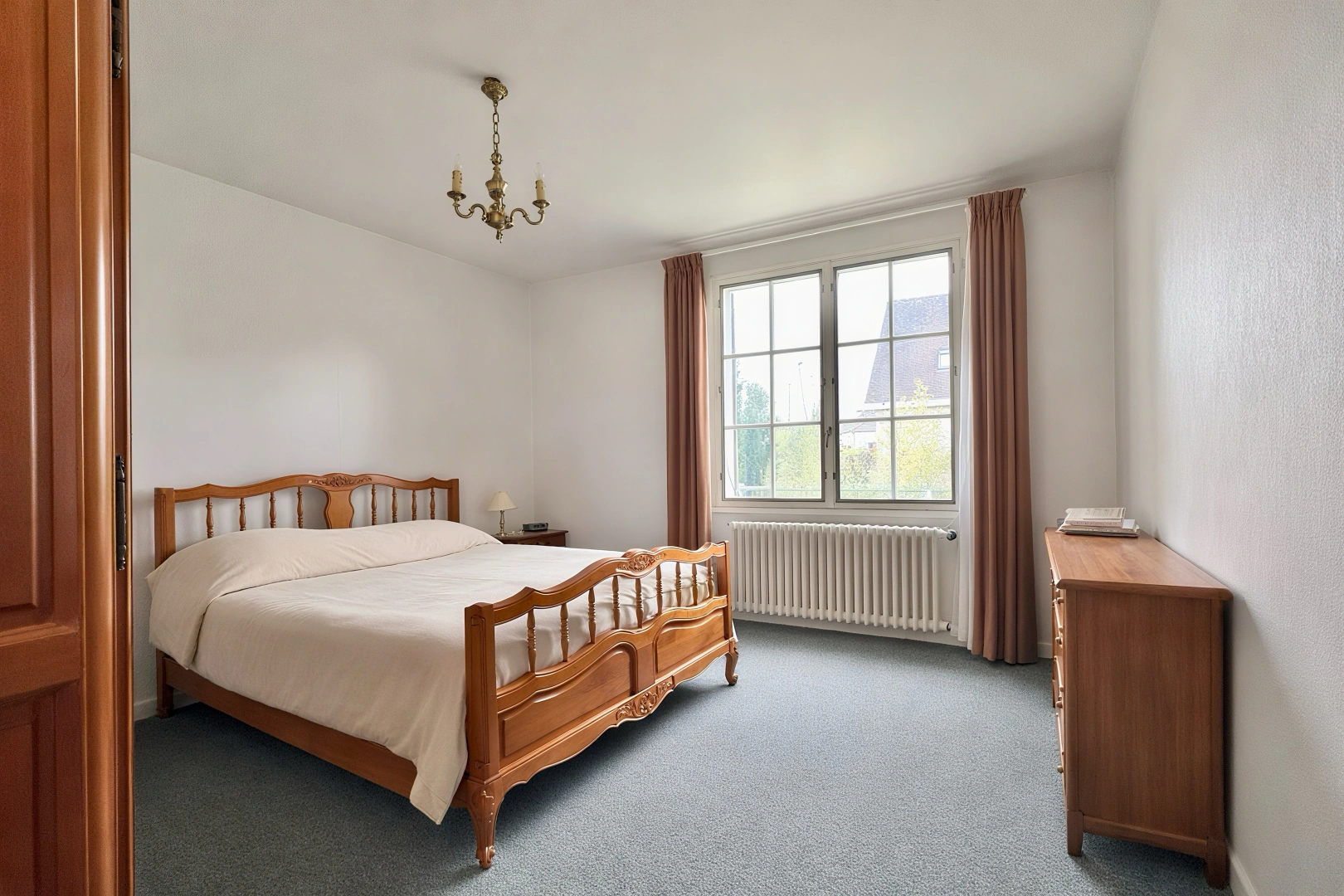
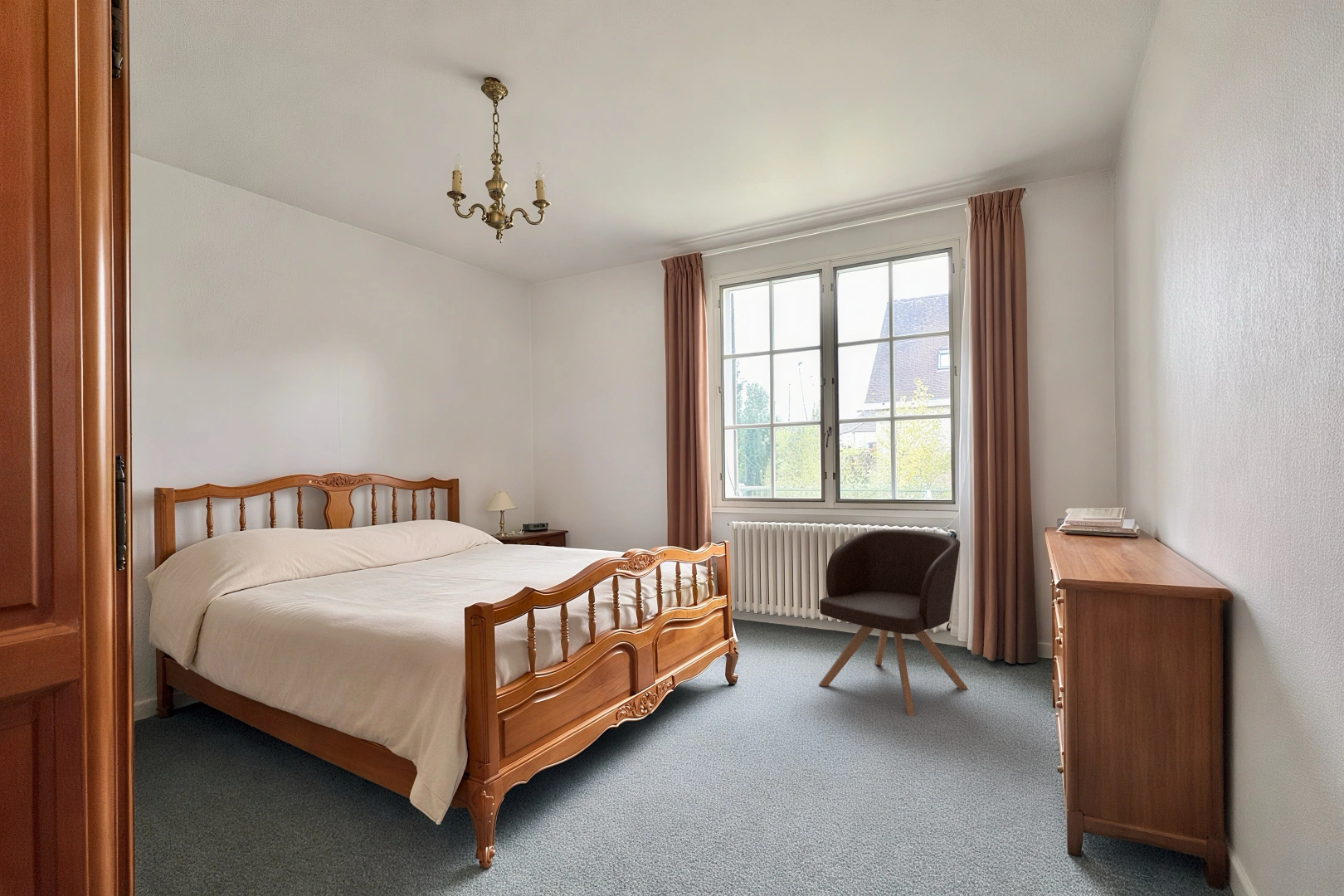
+ armchair [818,528,969,717]
